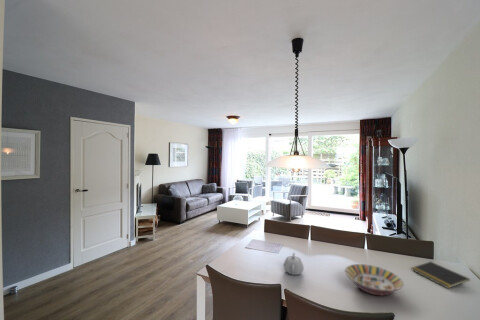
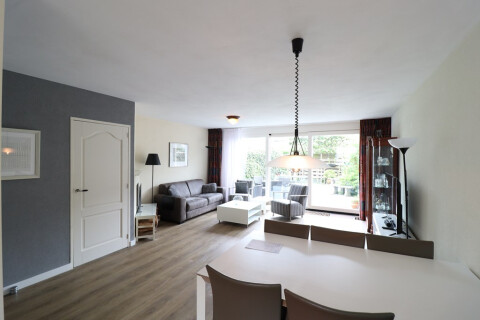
- teapot [282,252,305,276]
- serving bowl [344,263,405,297]
- notepad [411,261,471,290]
